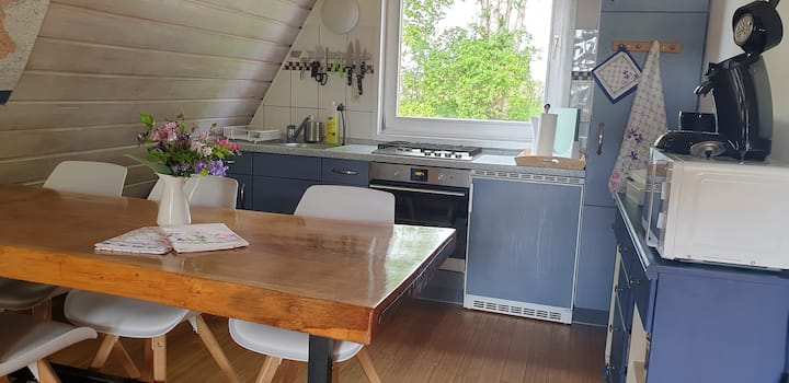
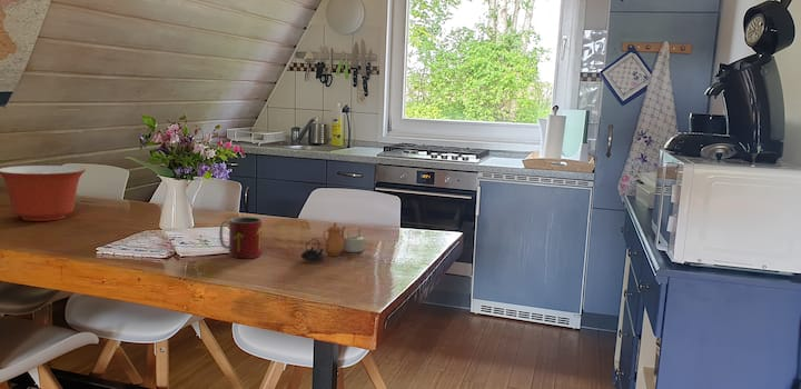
+ mixing bowl [0,164,87,222]
+ mug [218,216,263,259]
+ teapot [299,221,365,262]
